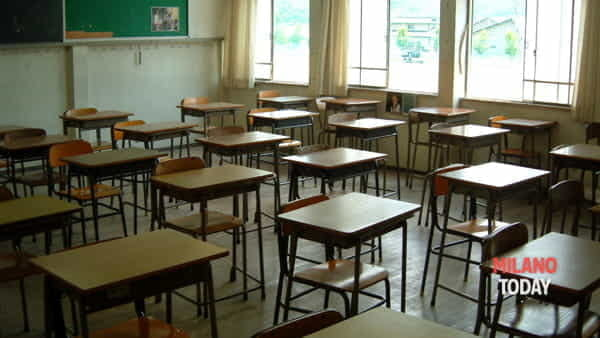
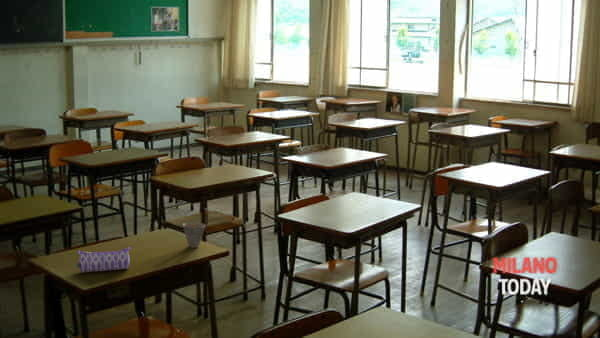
+ cup [182,221,206,249]
+ pencil case [76,246,131,273]
